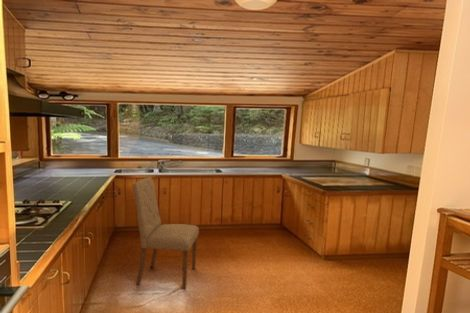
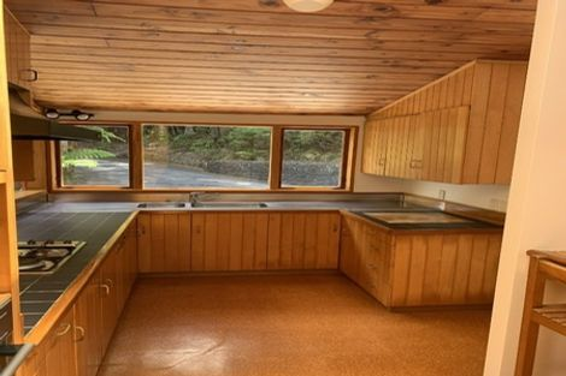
- dining chair [132,176,200,291]
